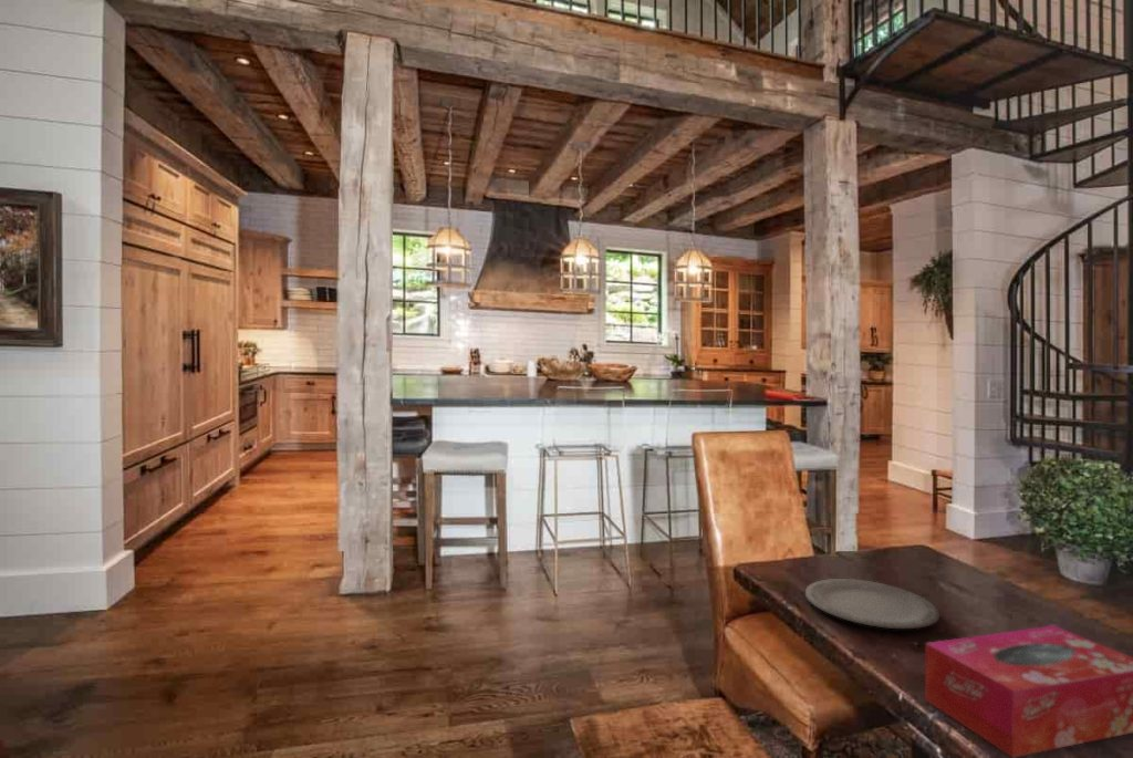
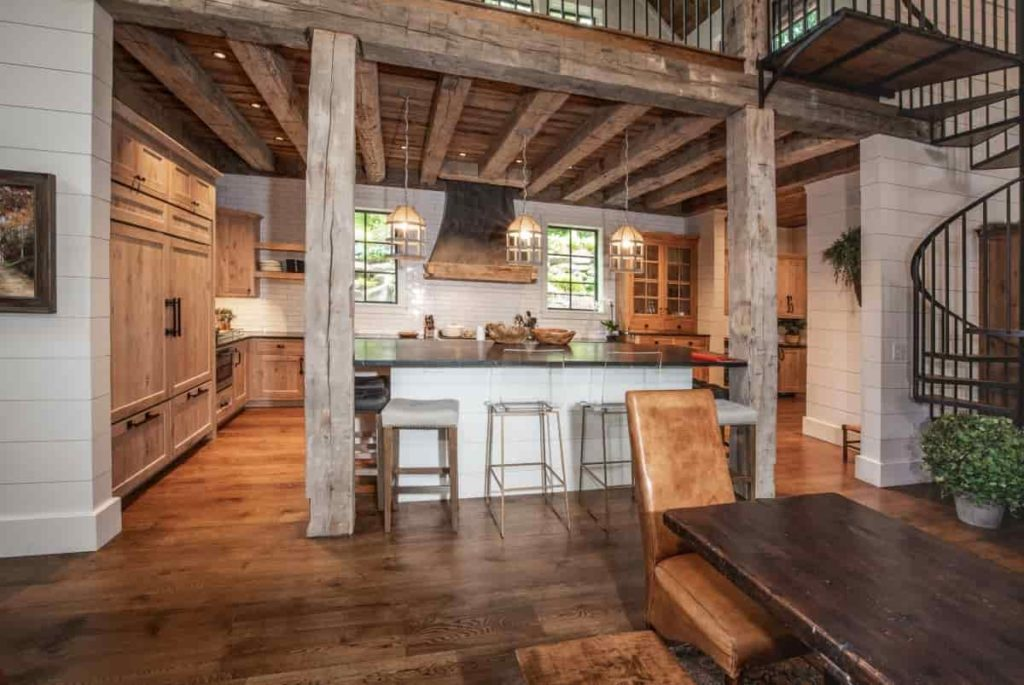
- tissue box [924,624,1133,758]
- plate [804,578,940,630]
